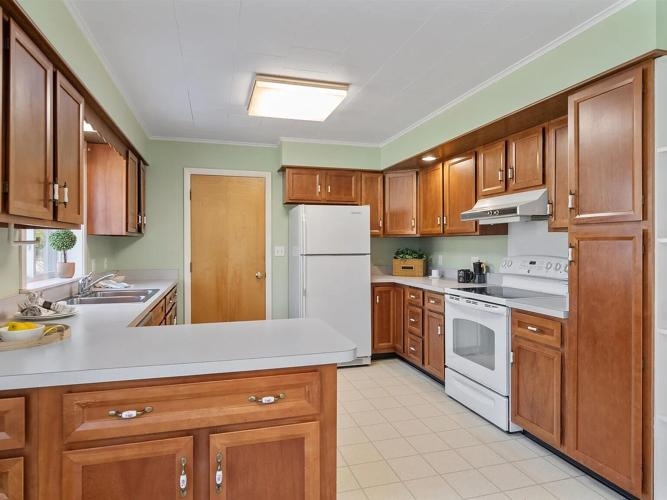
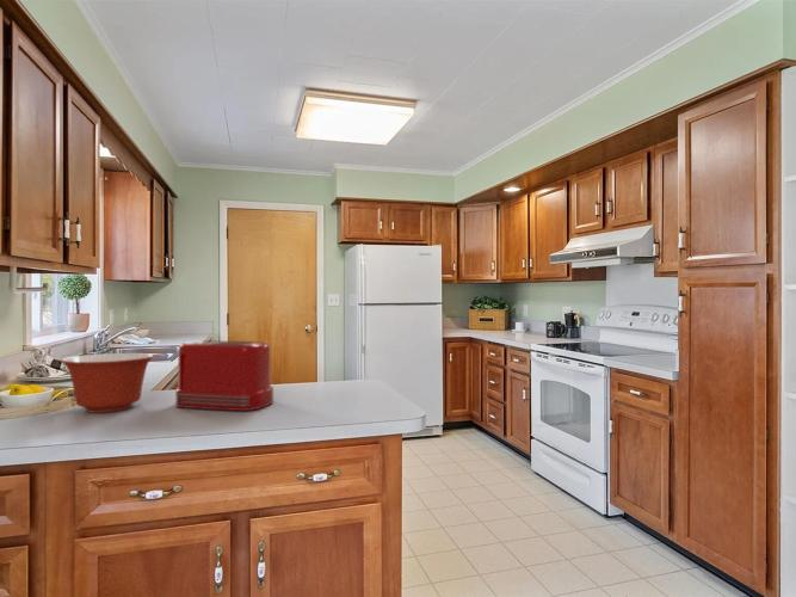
+ mixing bowl [60,352,155,414]
+ toaster [174,339,274,412]
